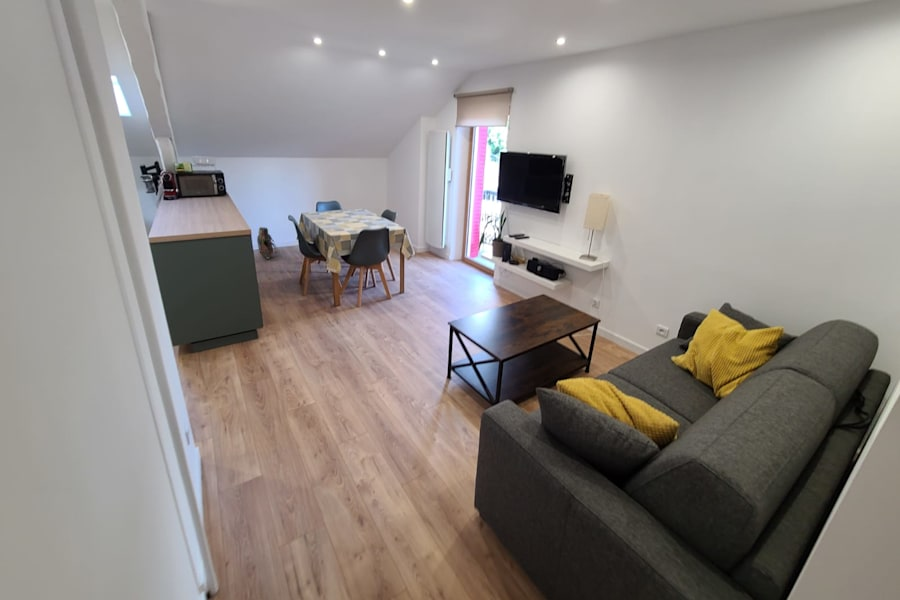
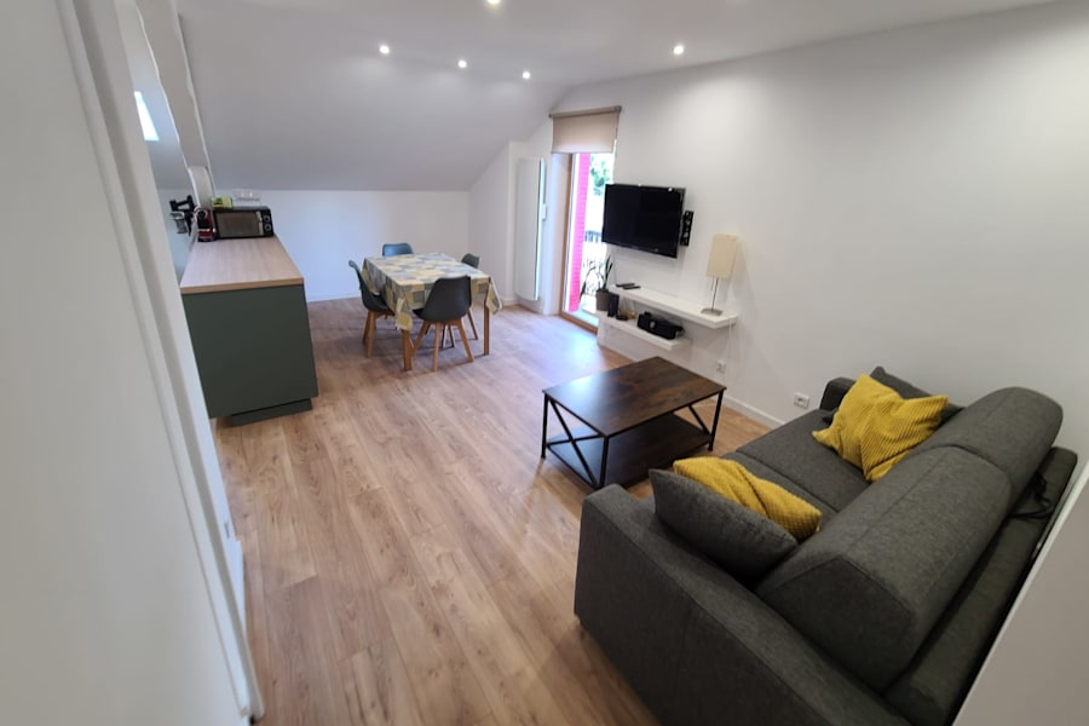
- backpack [256,226,281,260]
